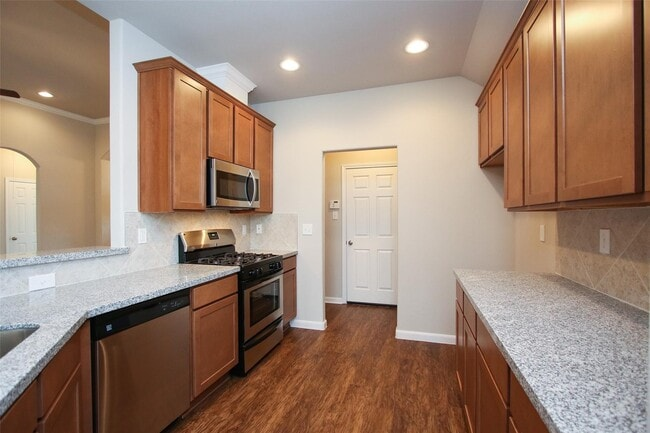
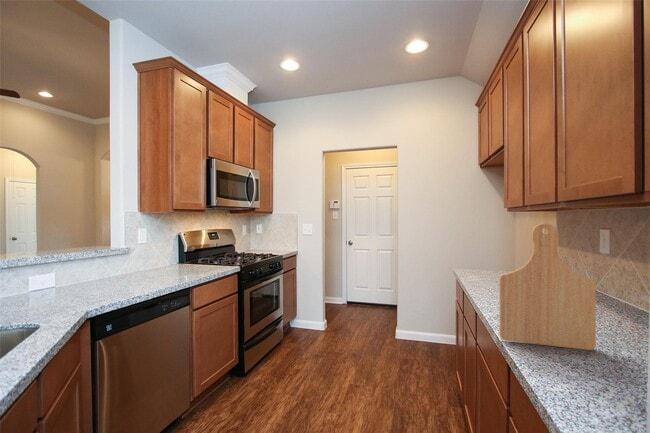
+ cutting board [498,223,597,351]
